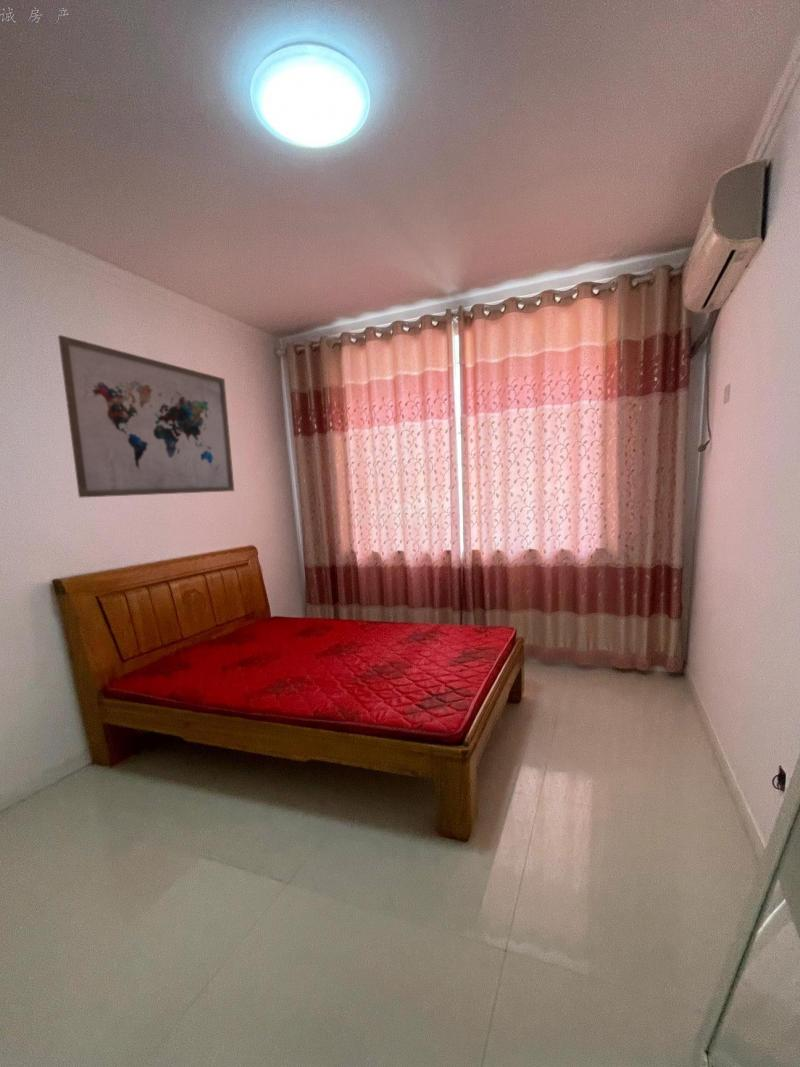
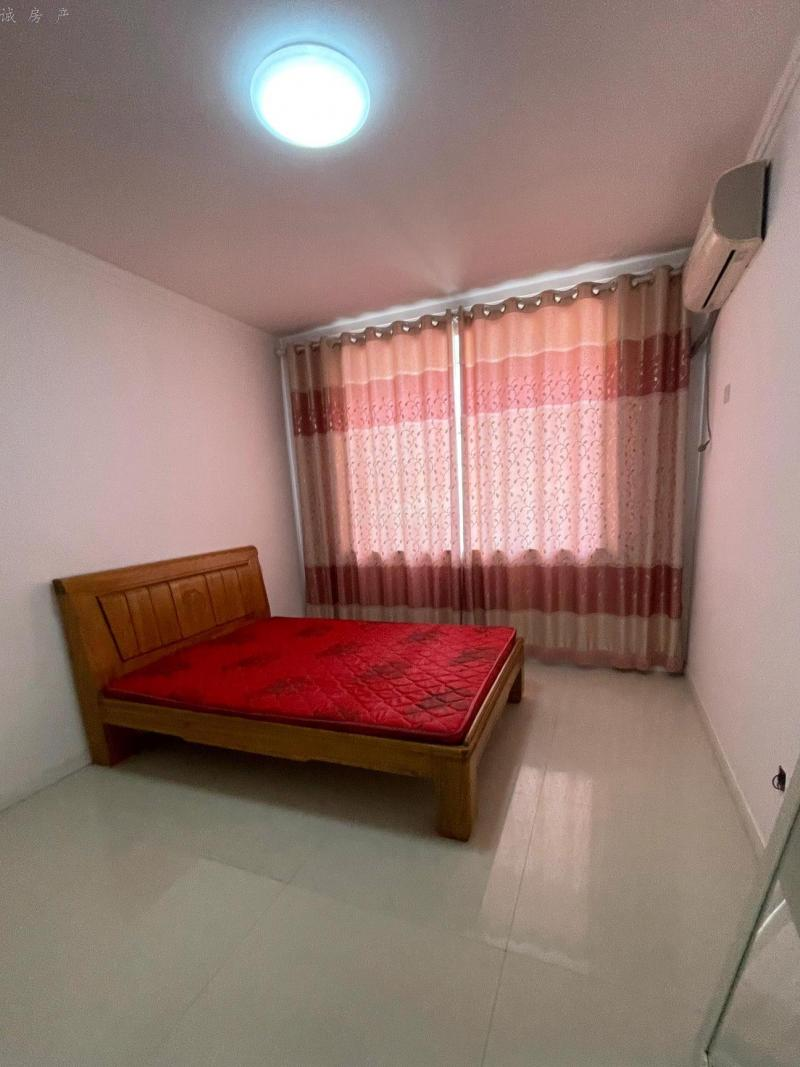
- wall art [57,334,235,499]
